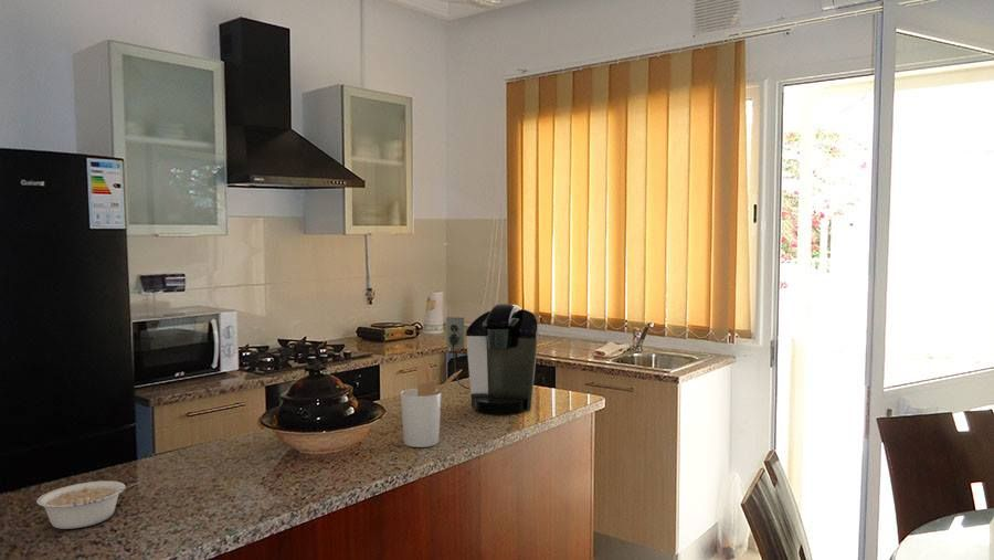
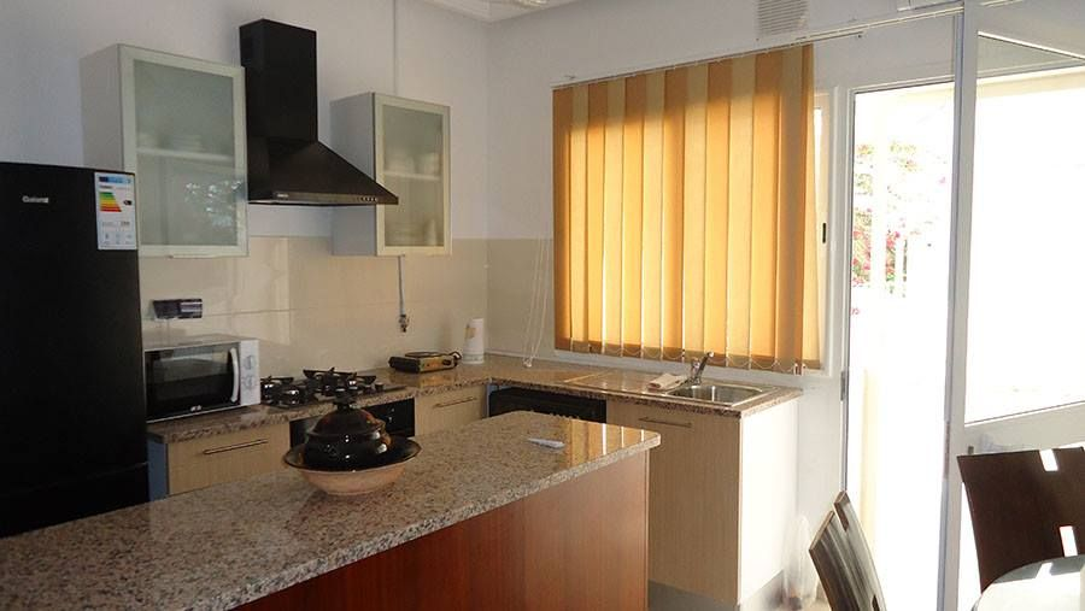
- legume [35,480,141,530]
- coffee maker [445,303,539,415]
- utensil holder [400,362,463,448]
